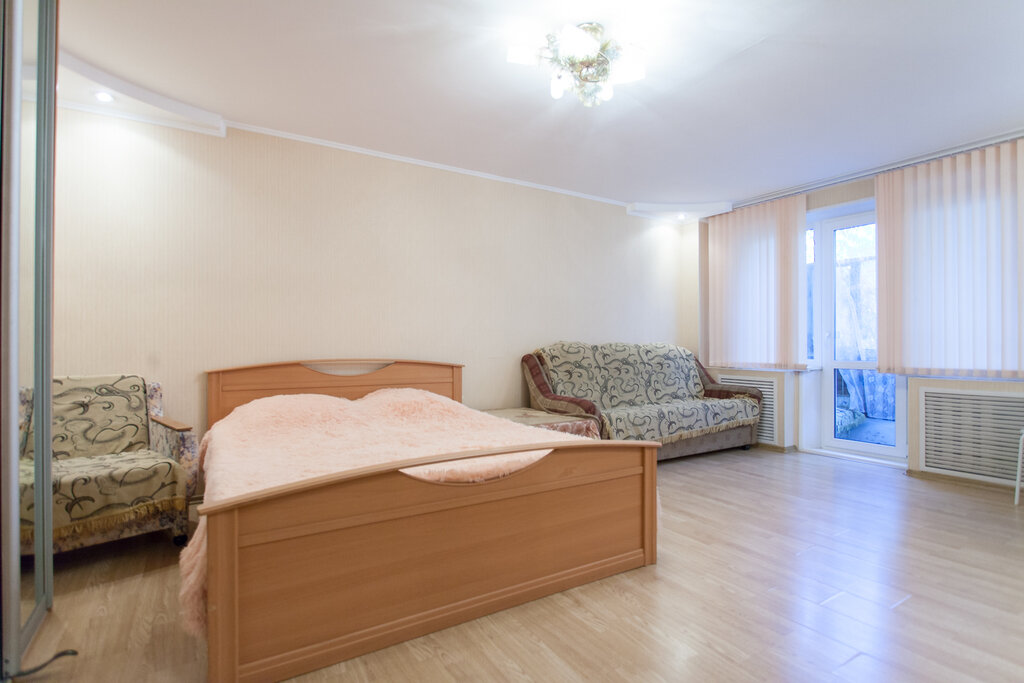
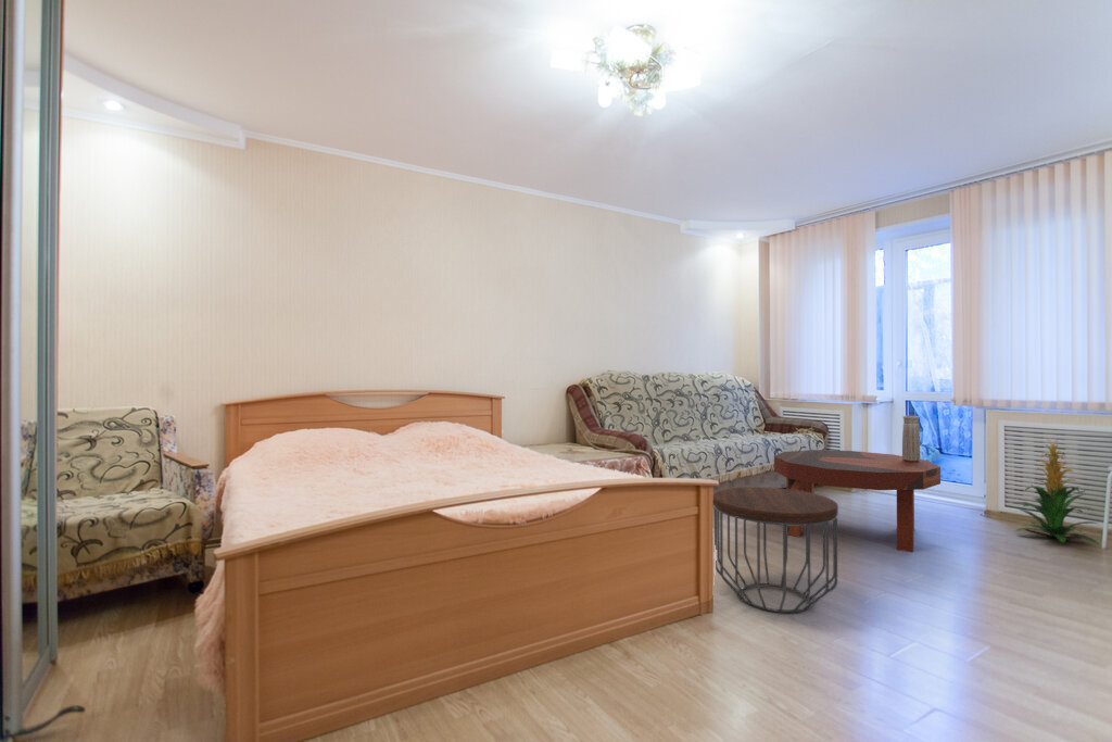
+ indoor plant [1012,437,1101,546]
+ vase [901,414,921,462]
+ side table [712,486,839,614]
+ coffee table [773,449,942,553]
